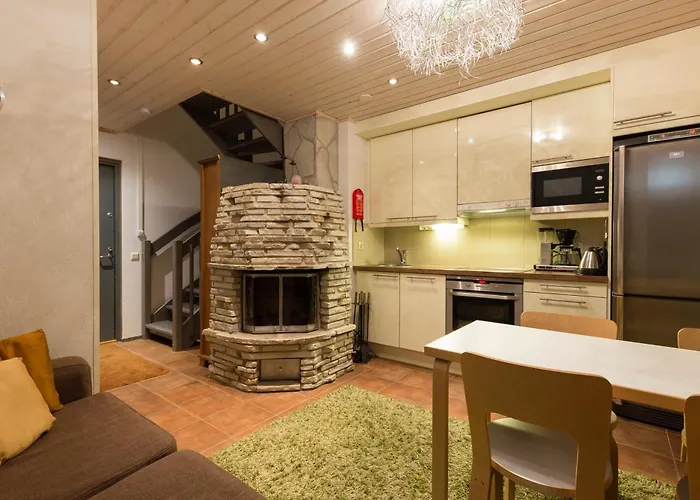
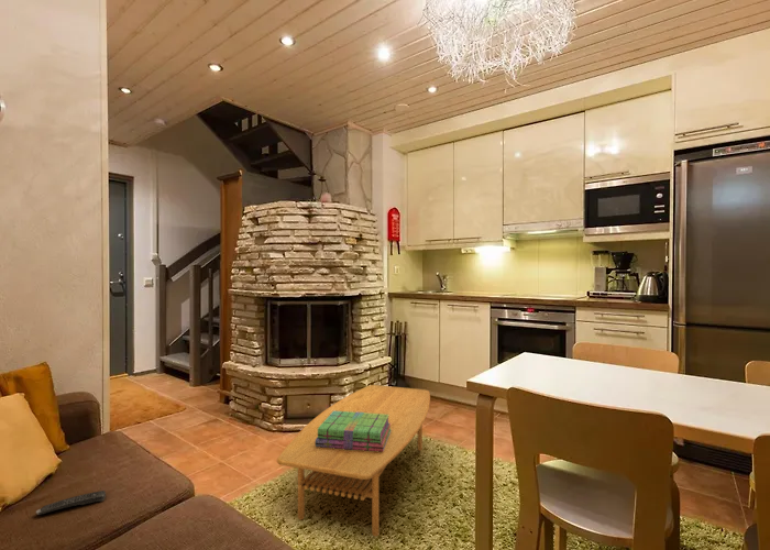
+ remote control [35,490,107,516]
+ stack of books [315,410,392,452]
+ coffee table [276,384,431,538]
